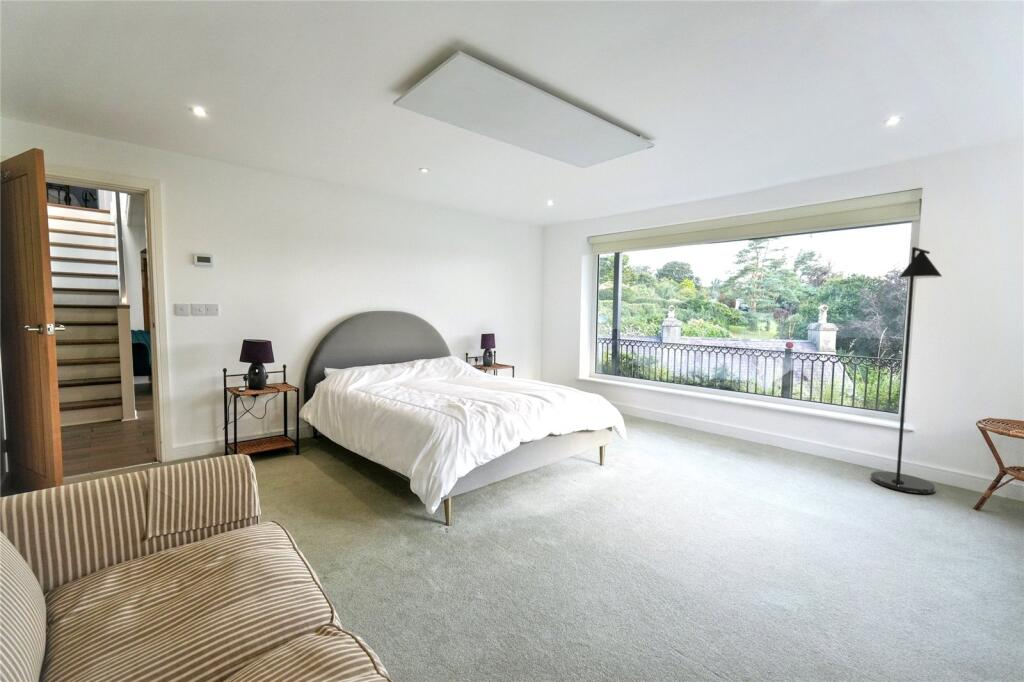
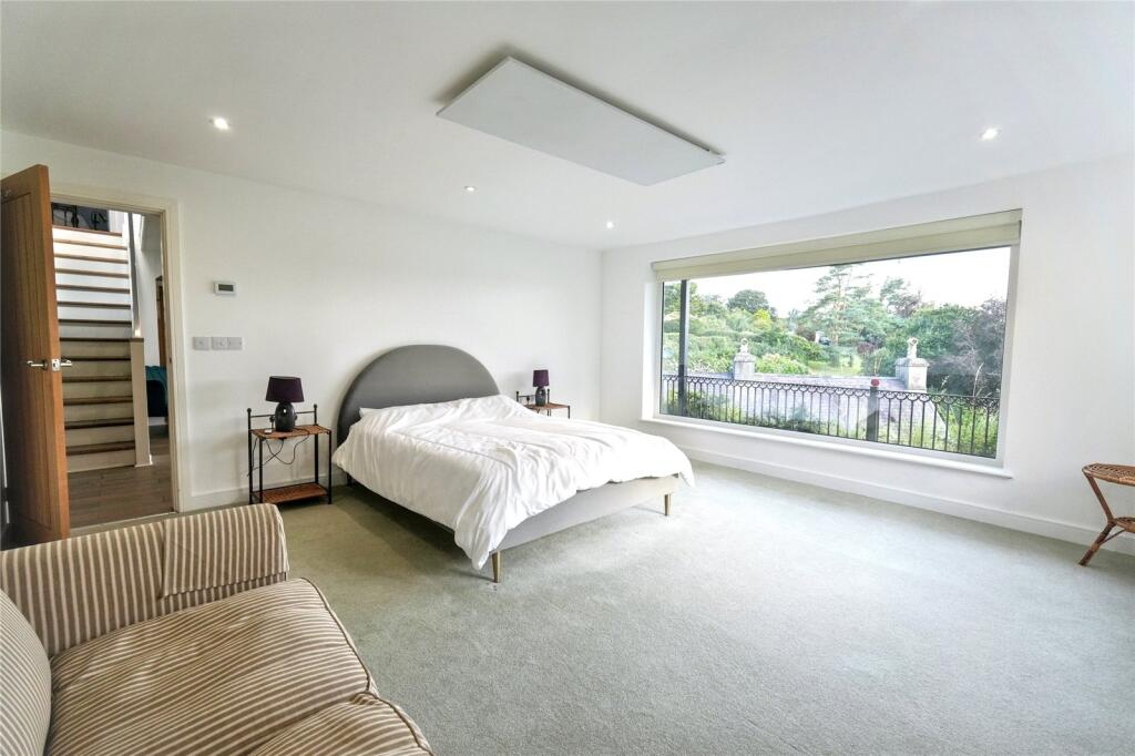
- floor lamp [870,246,943,494]
